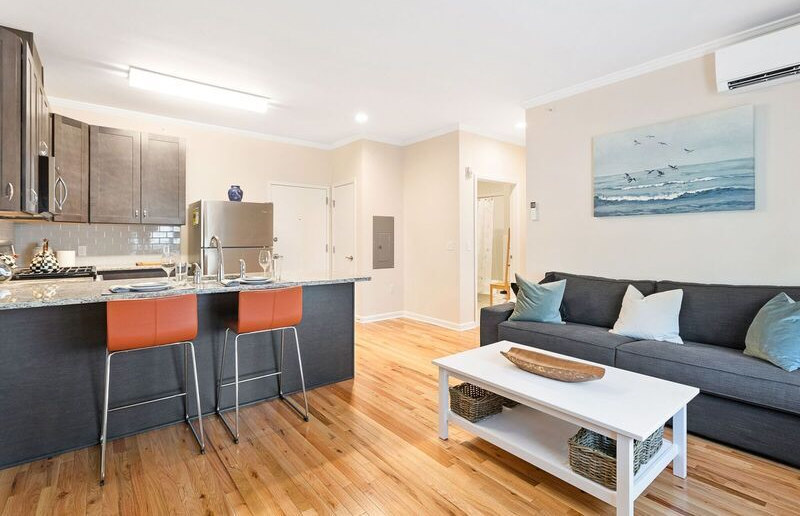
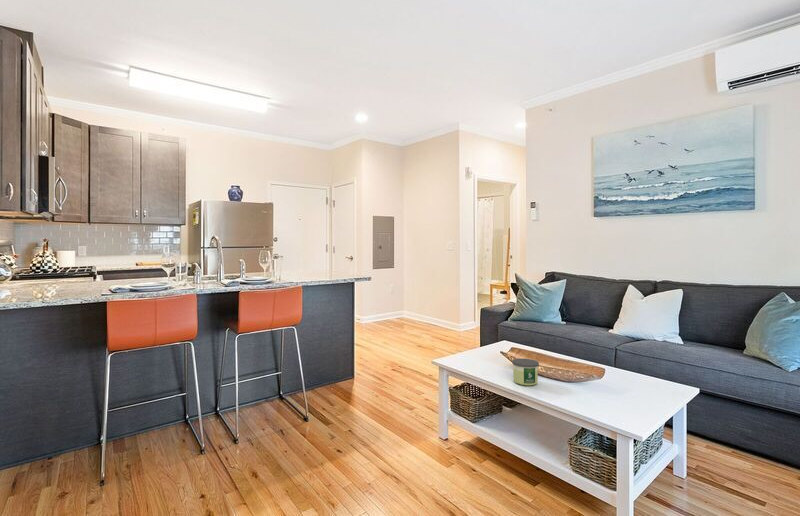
+ candle [511,358,540,386]
